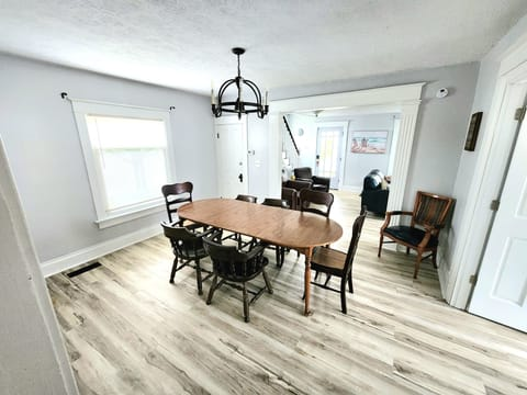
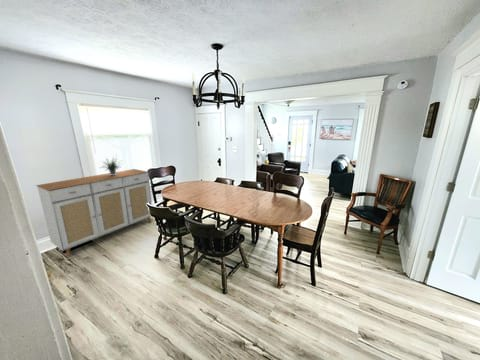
+ potted plant [100,155,123,175]
+ sideboard [34,168,153,258]
